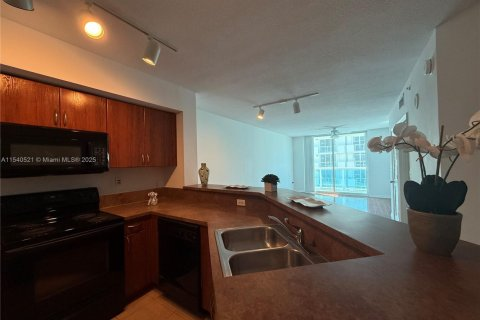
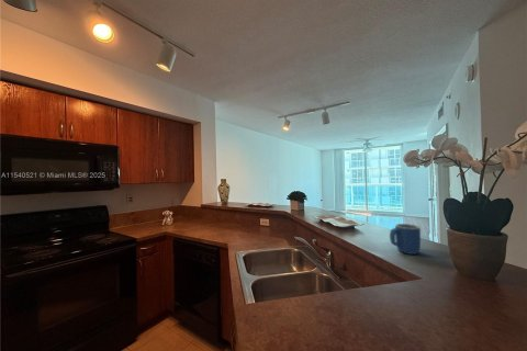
+ mug [389,223,422,256]
